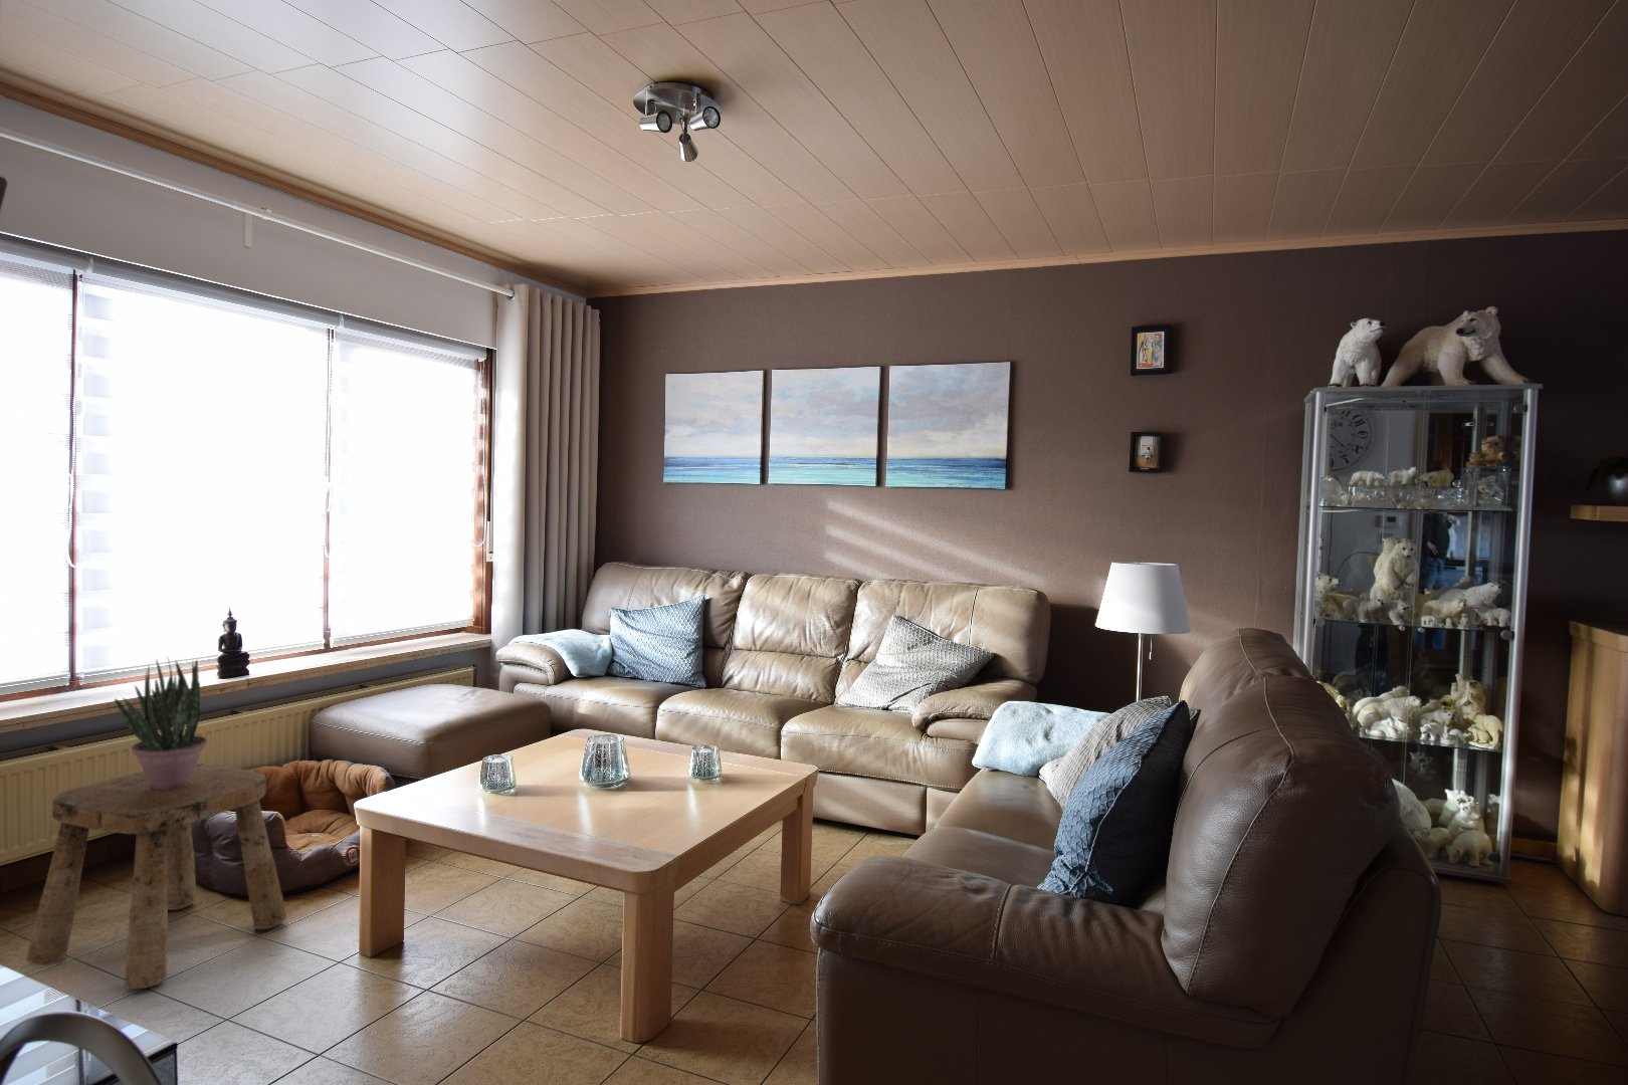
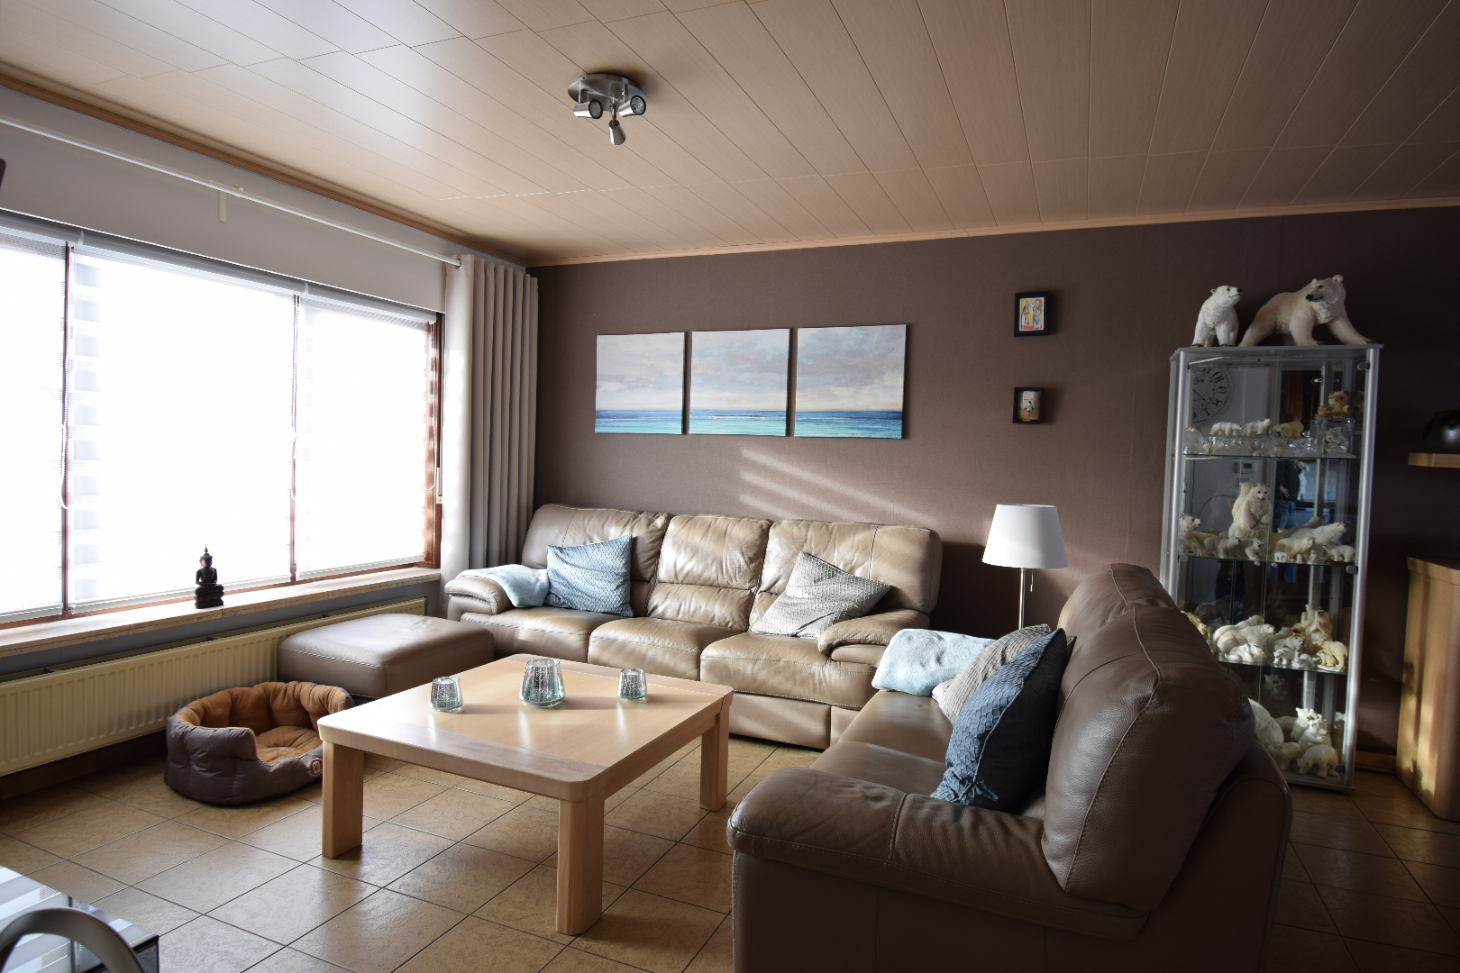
- stool [25,763,287,991]
- potted plant [114,658,210,790]
